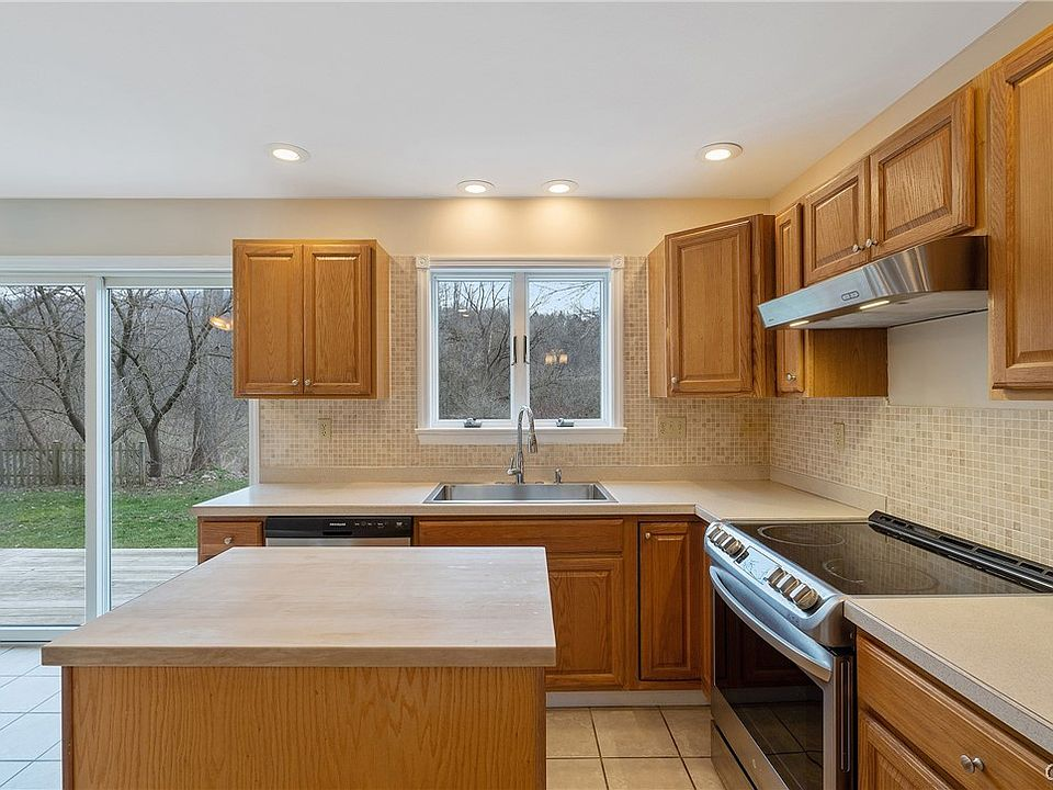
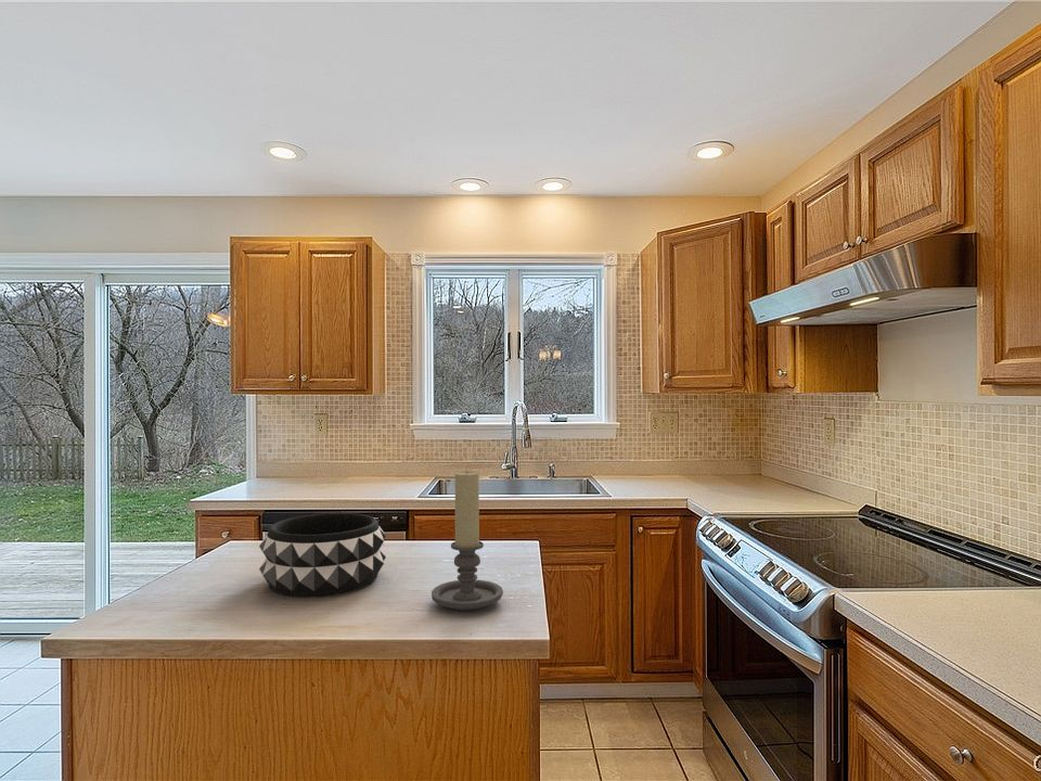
+ candle holder [430,469,504,612]
+ decorative bowl [258,512,387,599]
